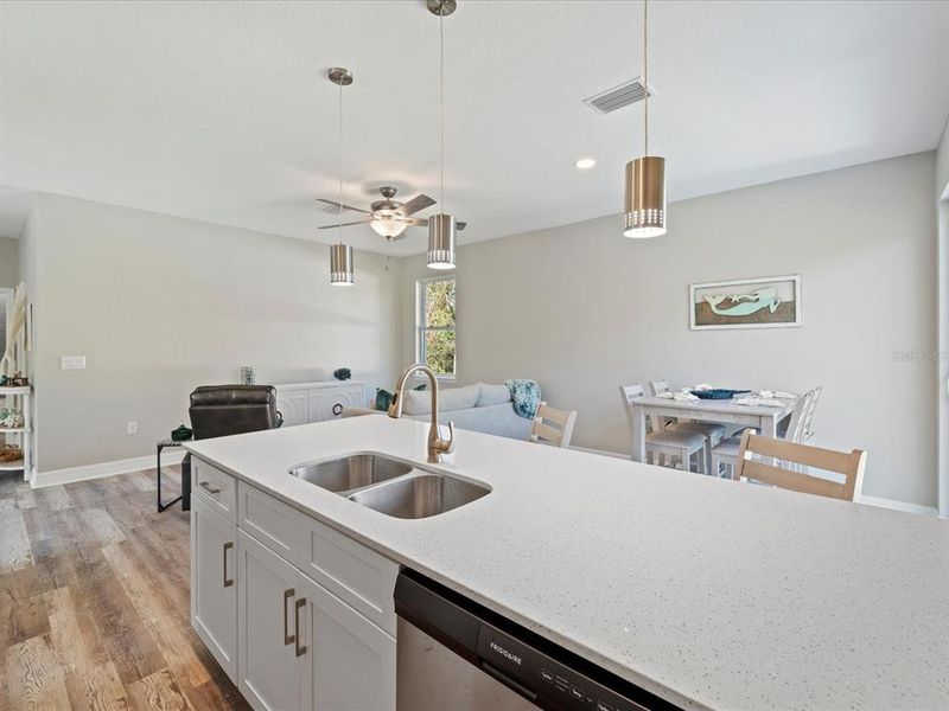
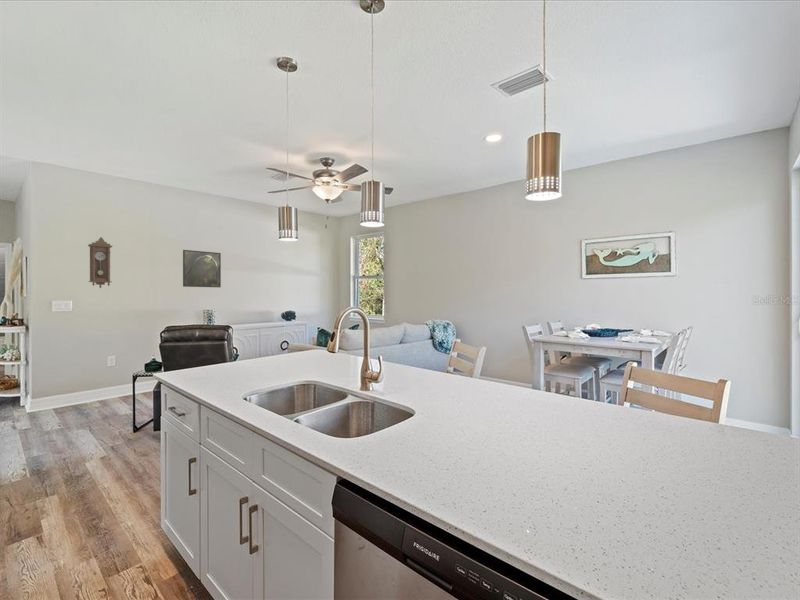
+ pendulum clock [87,236,113,289]
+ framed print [182,249,222,288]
